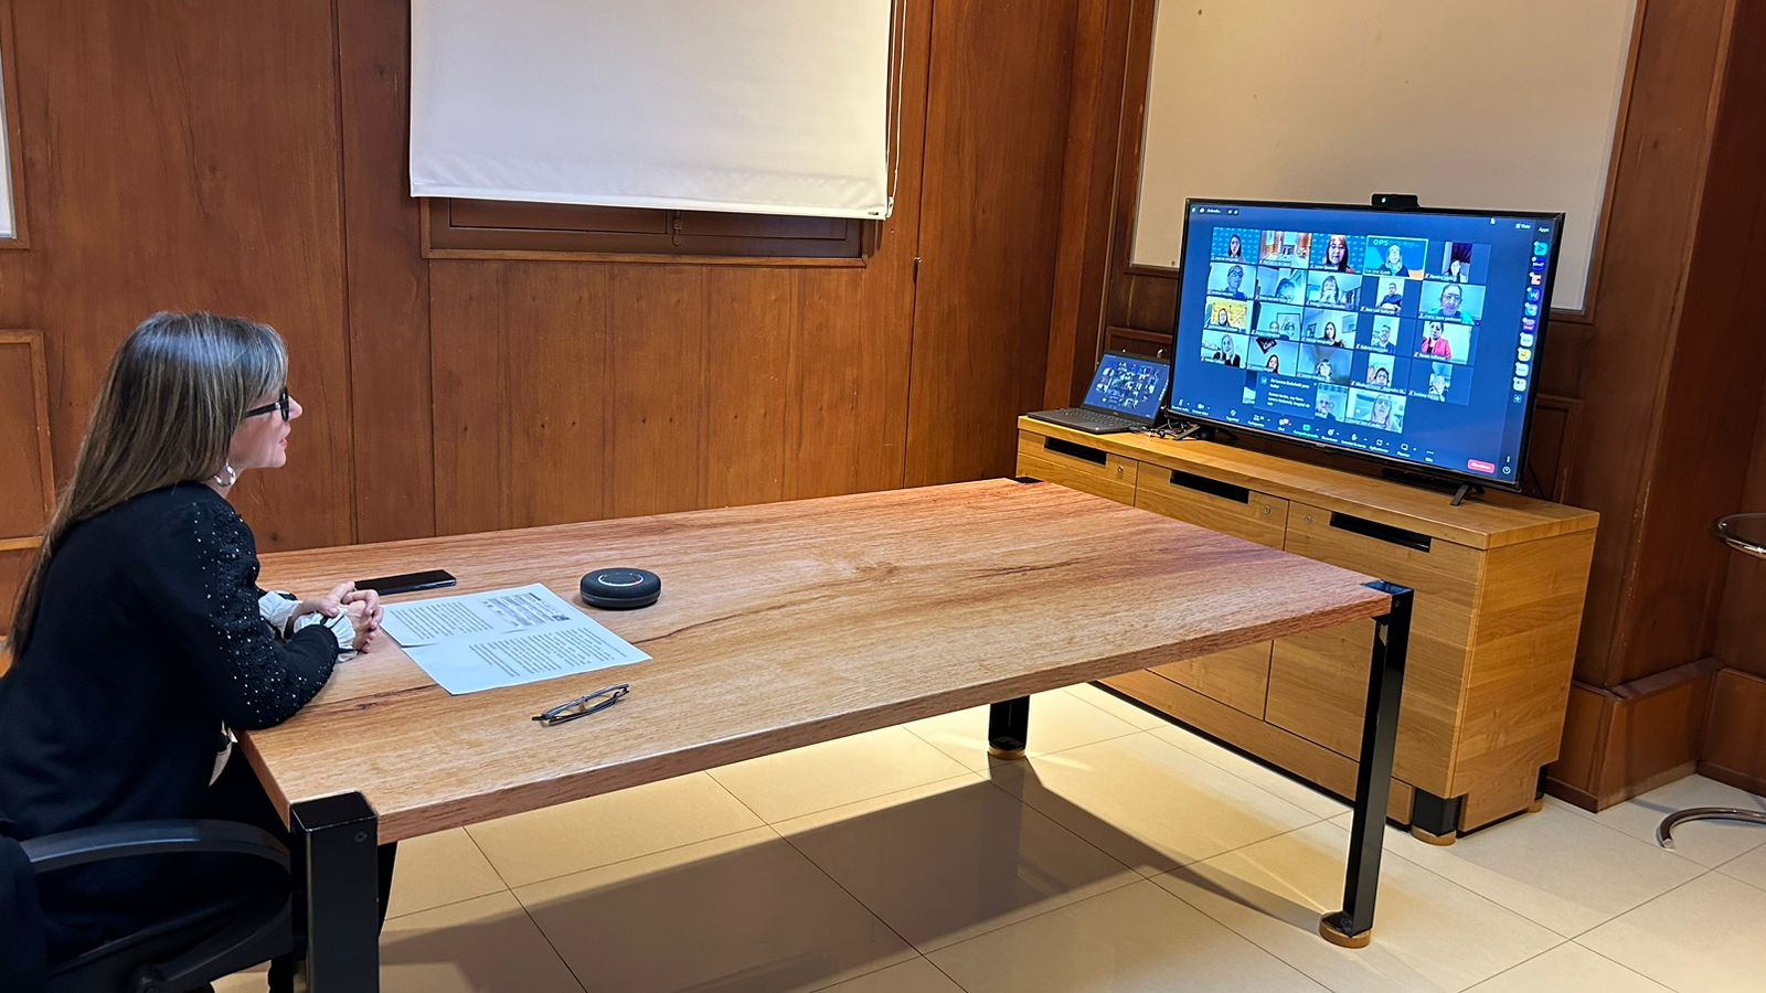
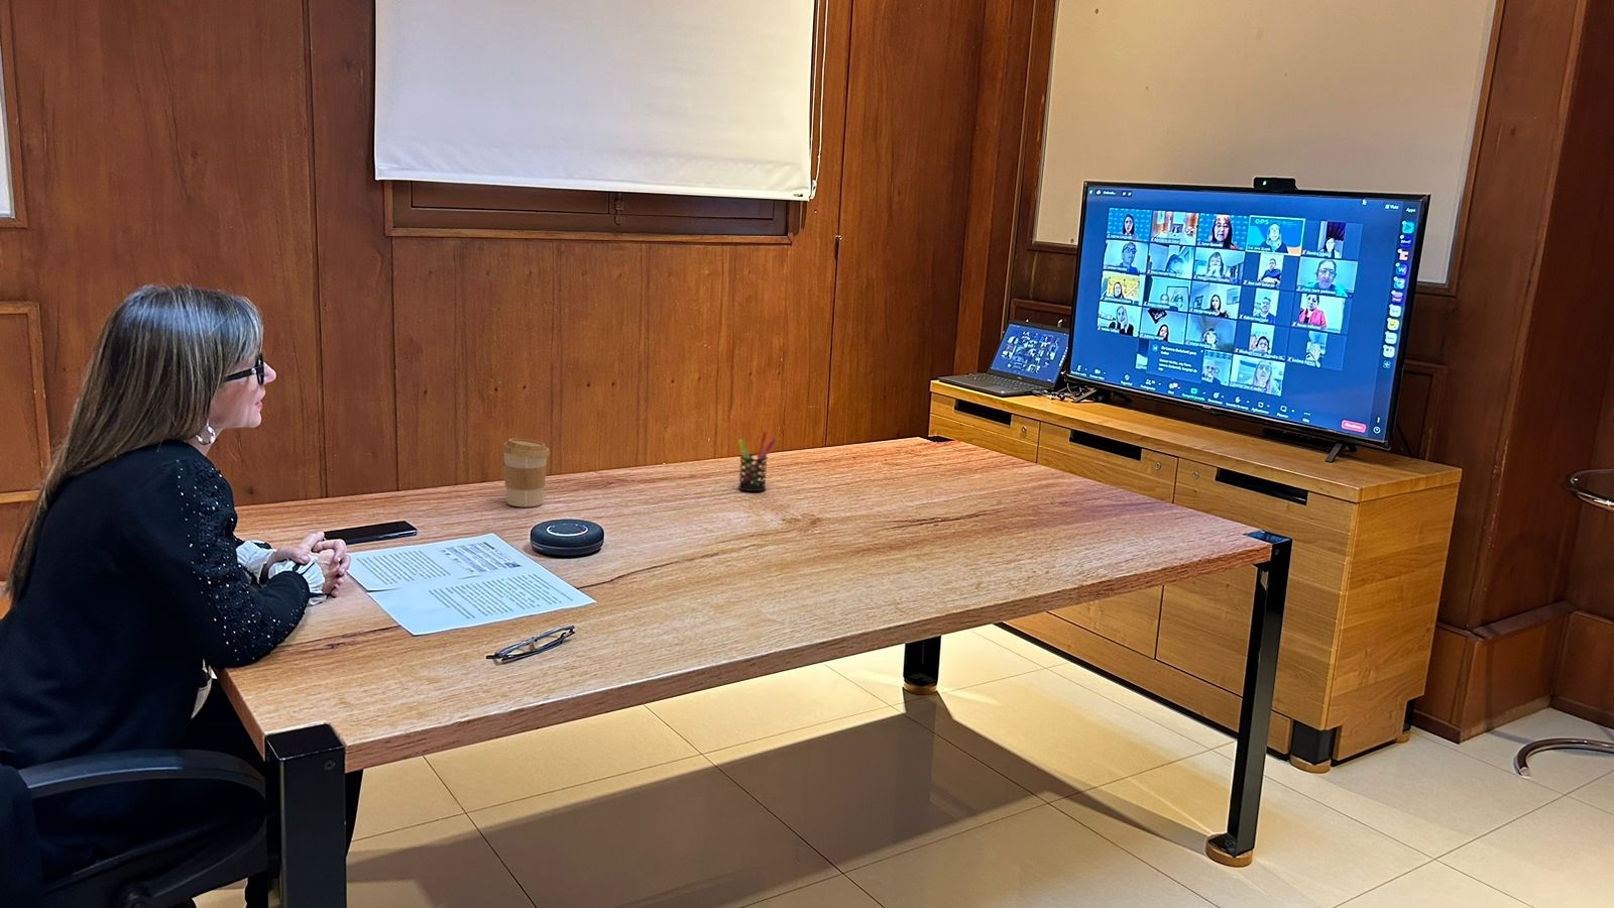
+ coffee cup [501,438,551,508]
+ pen holder [737,431,777,492]
